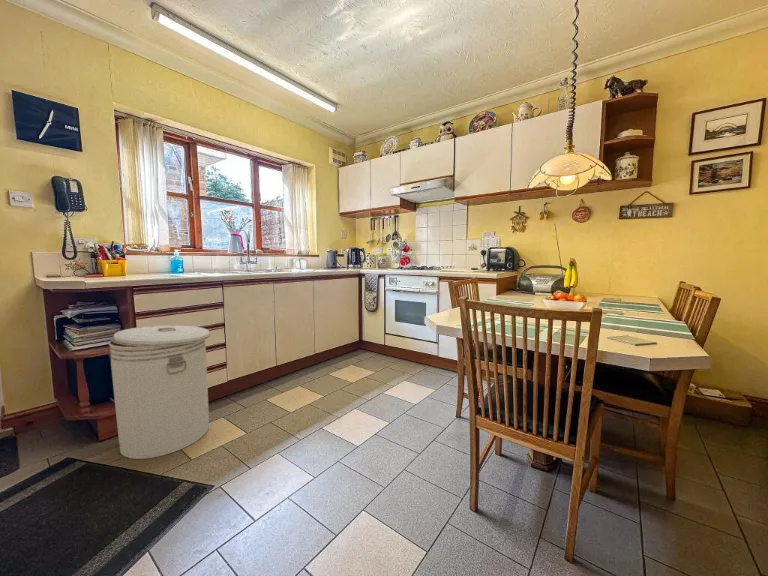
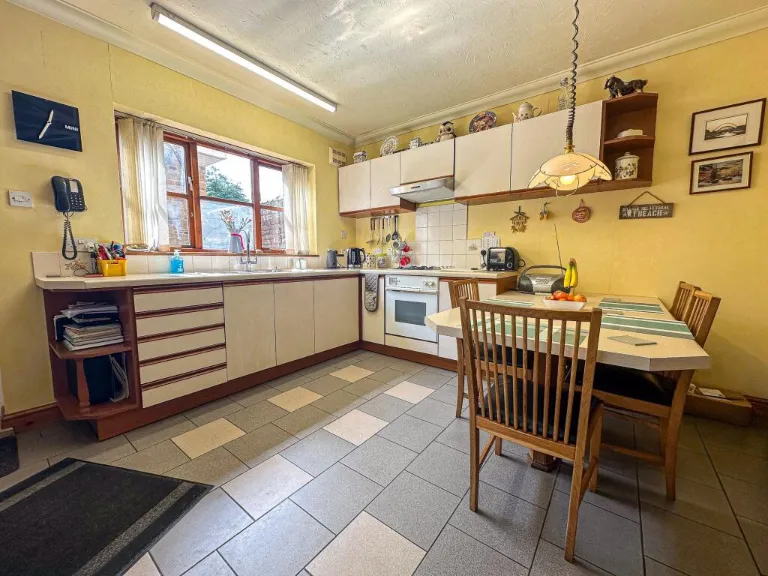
- can [108,324,212,460]
